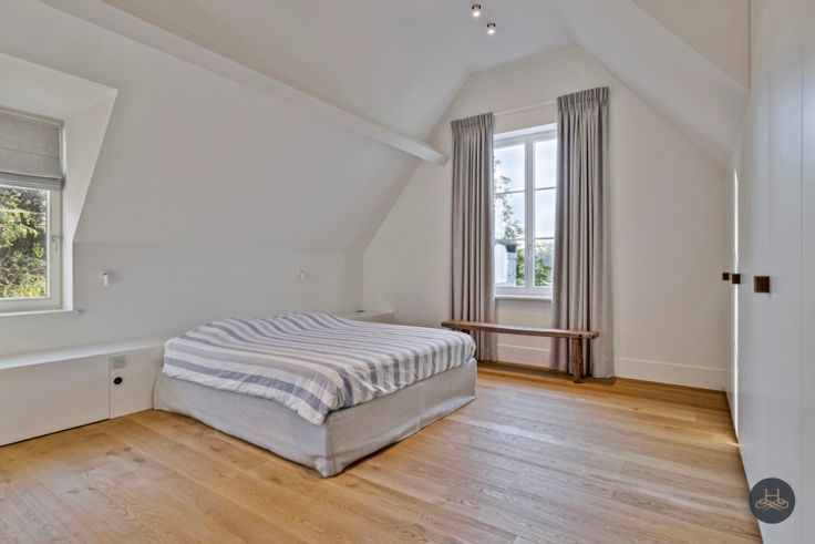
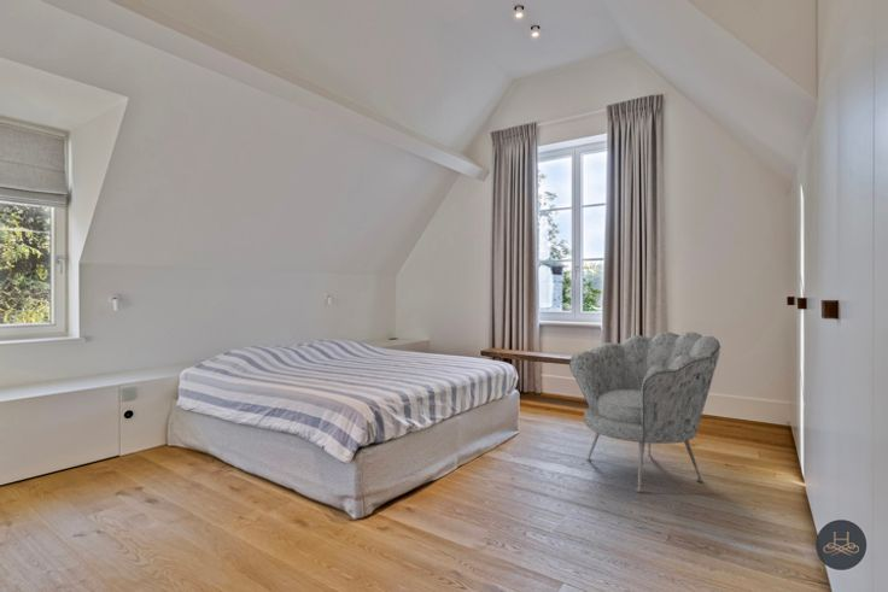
+ armchair [568,330,722,493]
